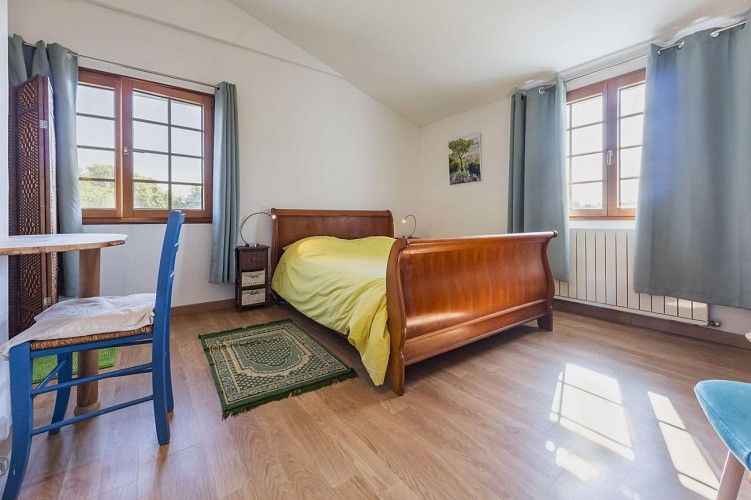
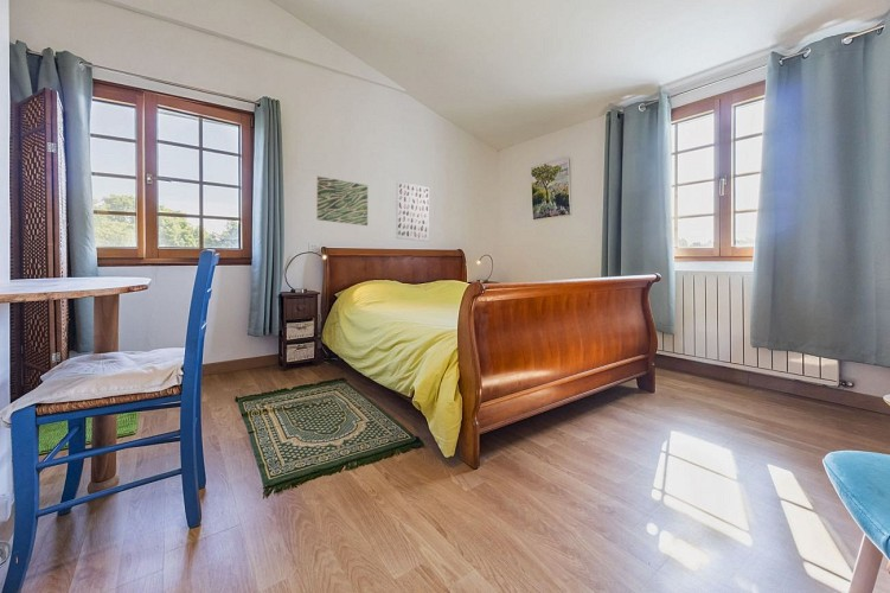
+ wall art [395,180,430,243]
+ wall art [315,176,369,227]
